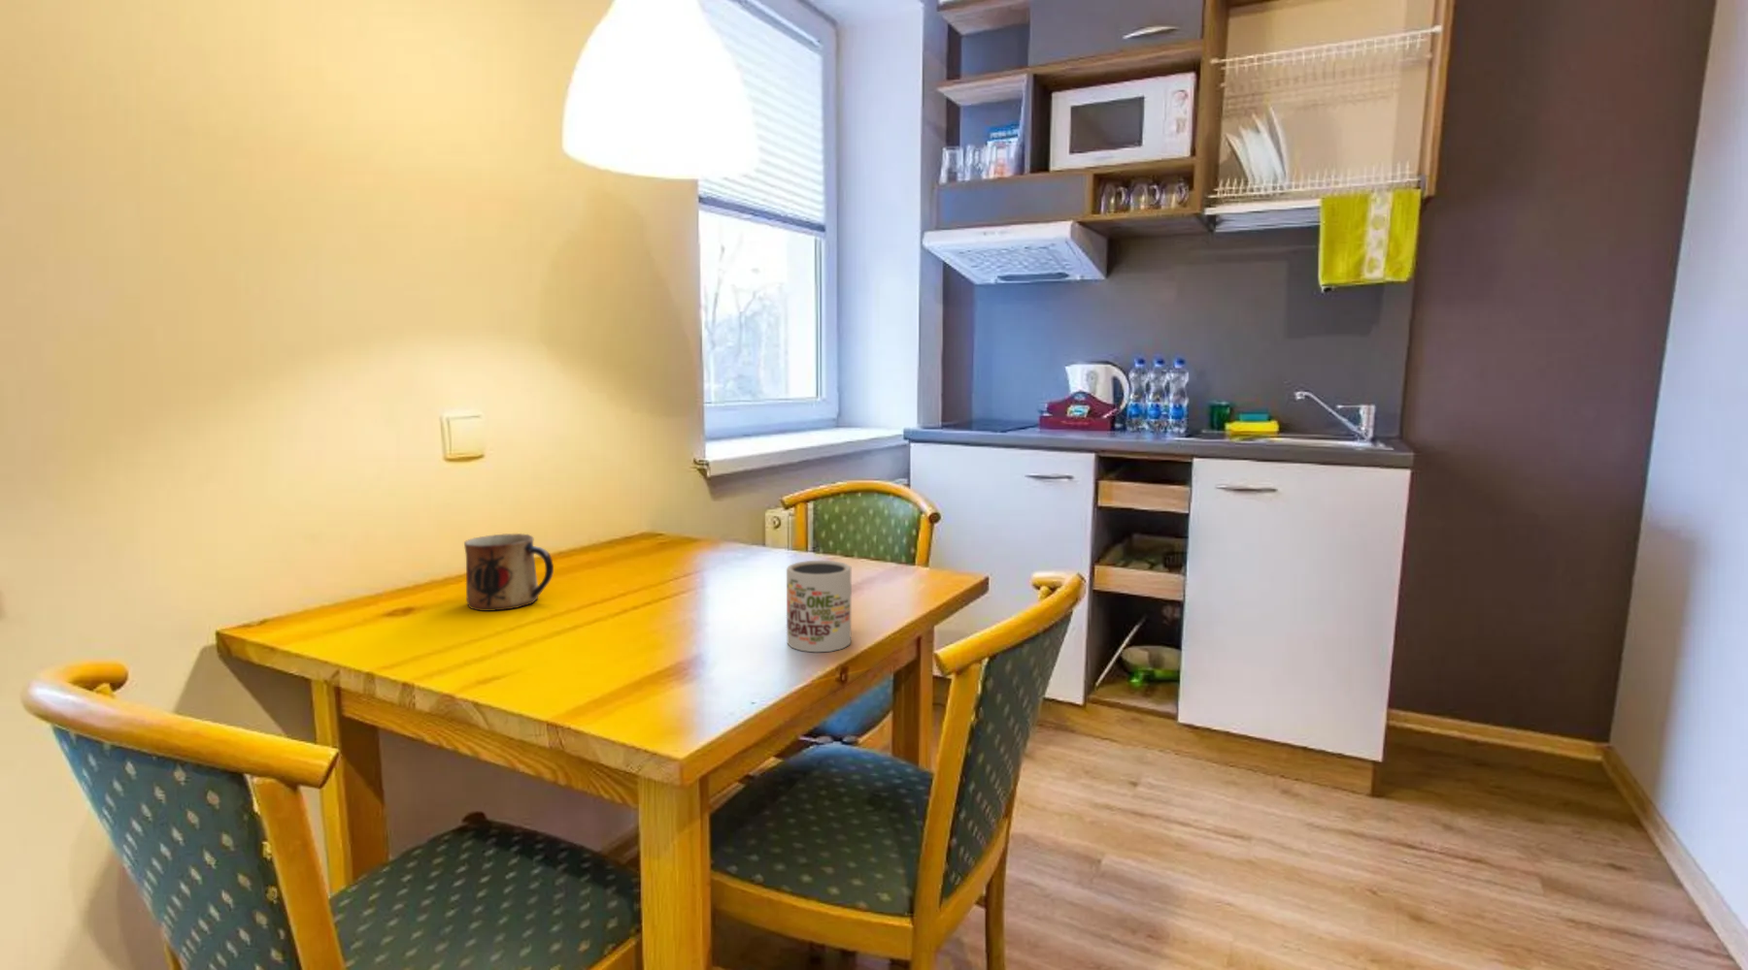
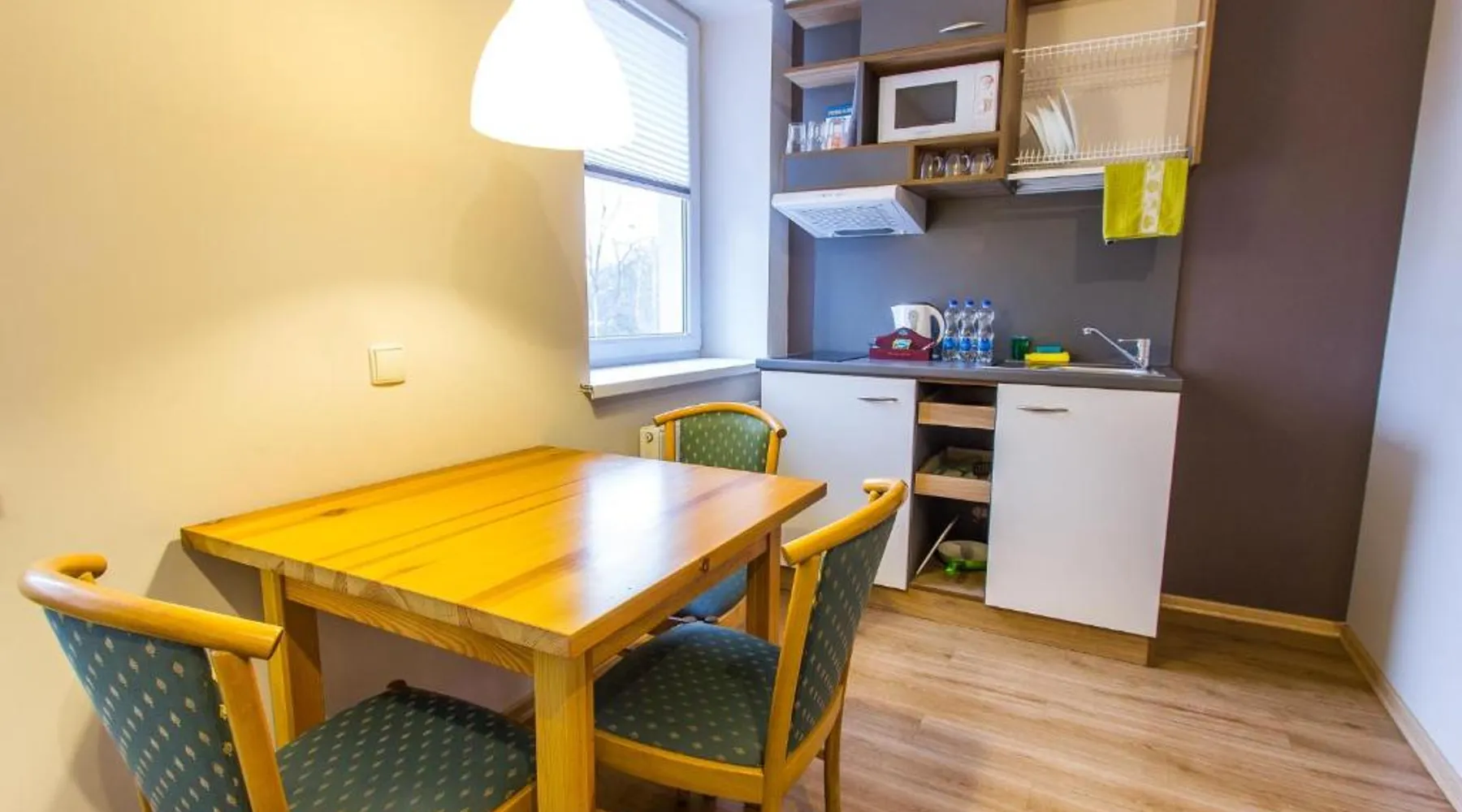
- mug [463,533,555,612]
- mug [786,560,852,652]
